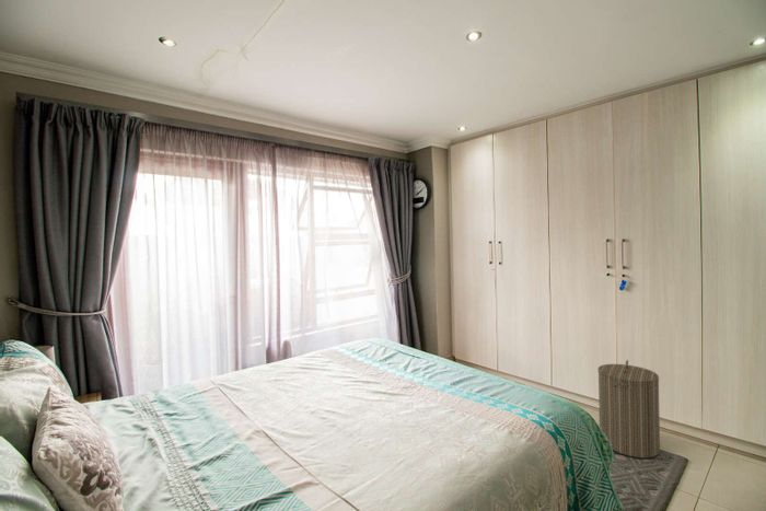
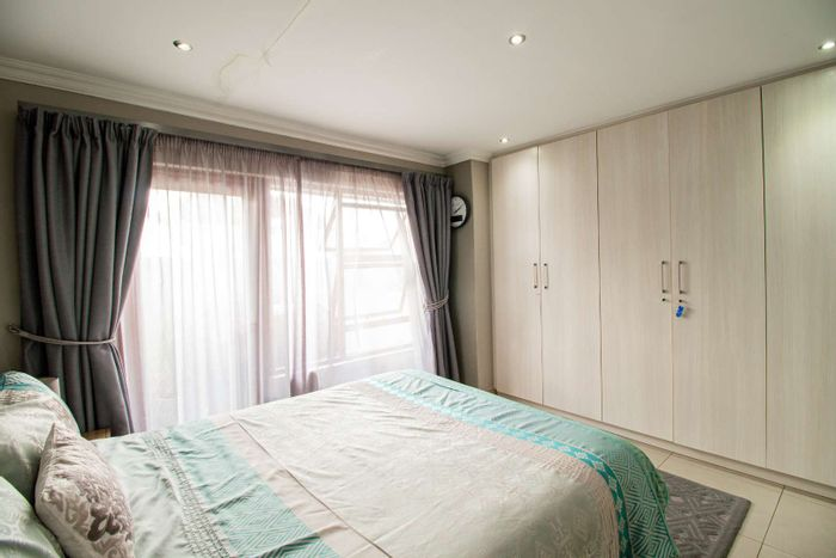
- laundry hamper [596,359,661,460]
